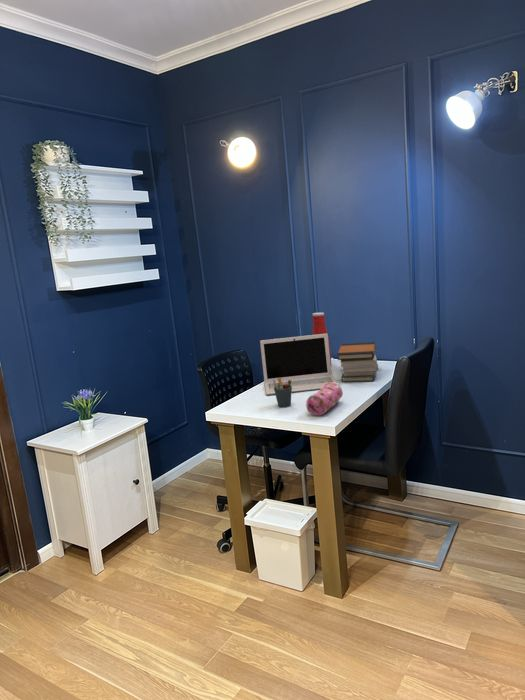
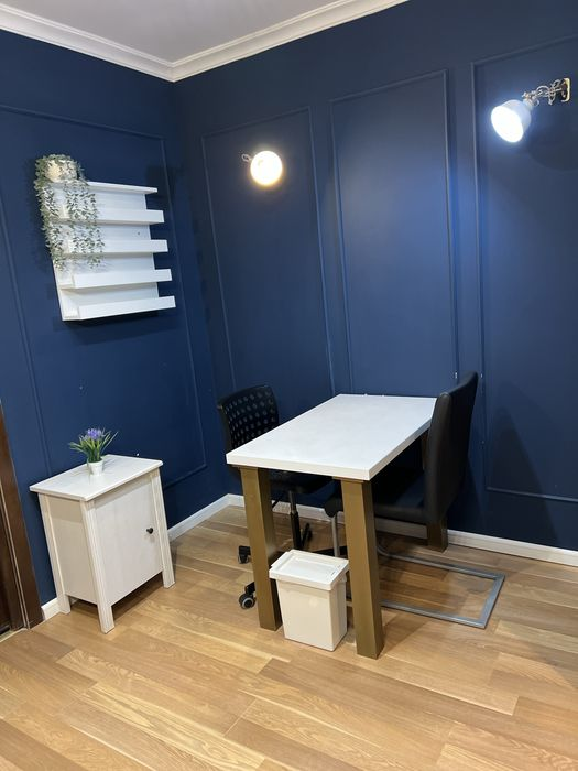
- laptop [259,334,341,396]
- pencil case [305,382,344,416]
- book stack [336,341,379,383]
- pen holder [273,378,292,408]
- bottle [311,312,332,364]
